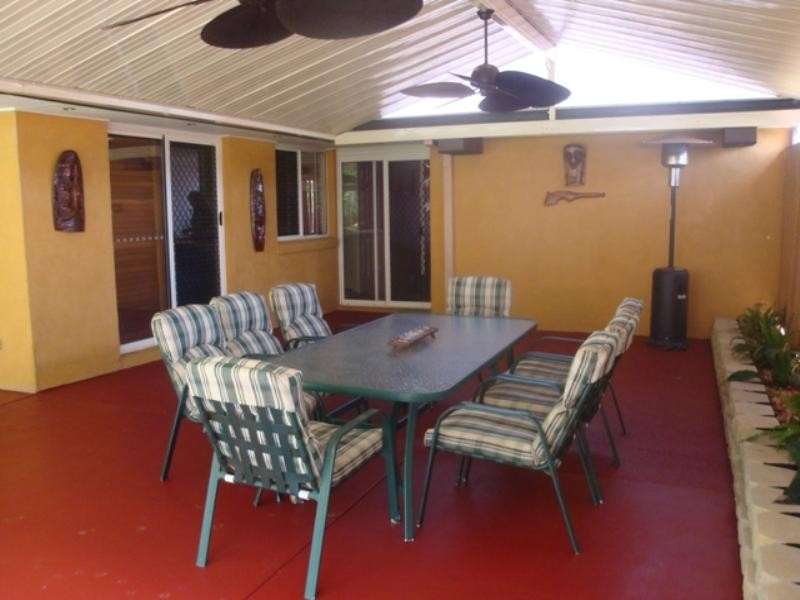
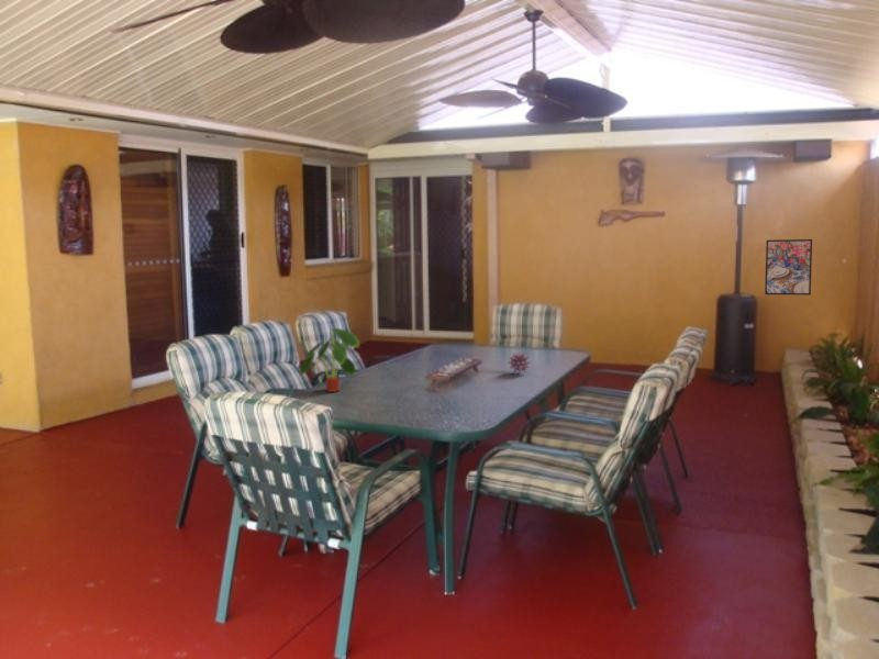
+ plant [298,327,360,393]
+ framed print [764,238,813,297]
+ flower [508,350,532,375]
